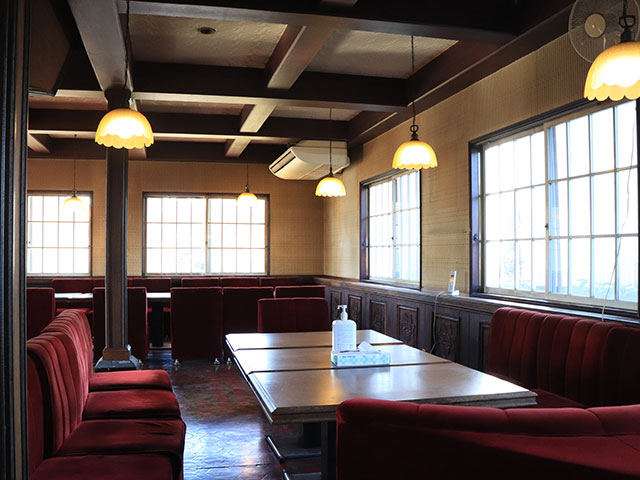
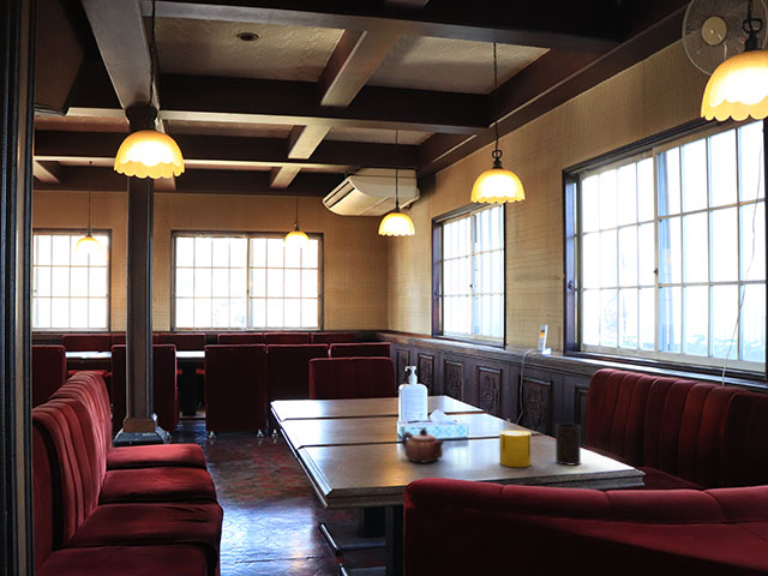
+ teapot [401,427,445,464]
+ cup [498,428,533,468]
+ cup [554,422,582,466]
